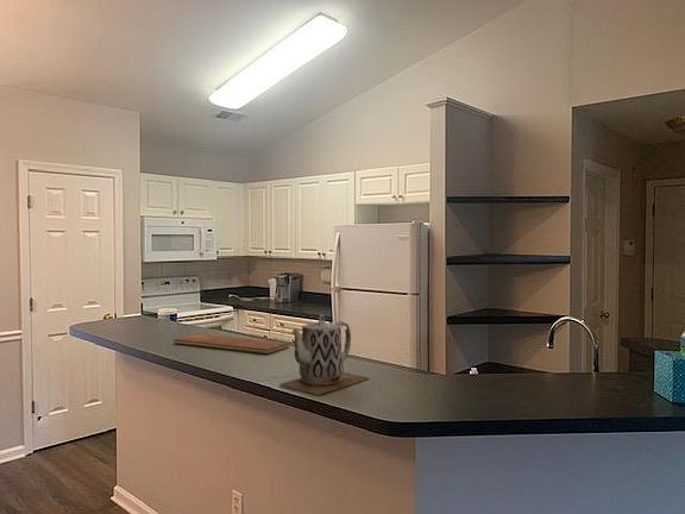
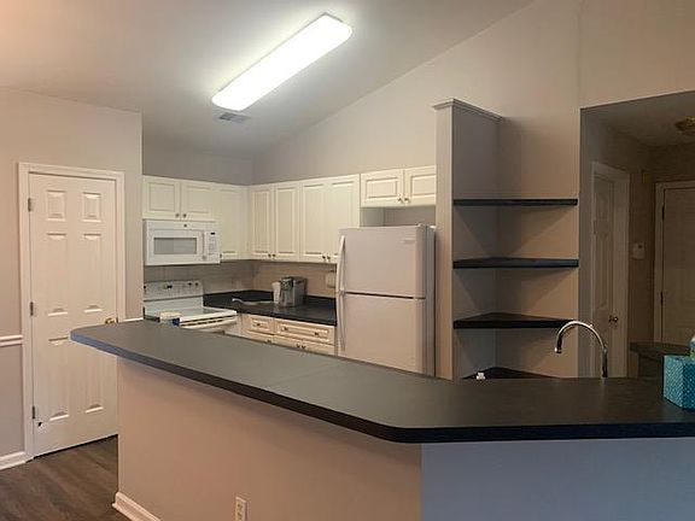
- chopping board [172,333,290,355]
- teapot [279,313,370,395]
